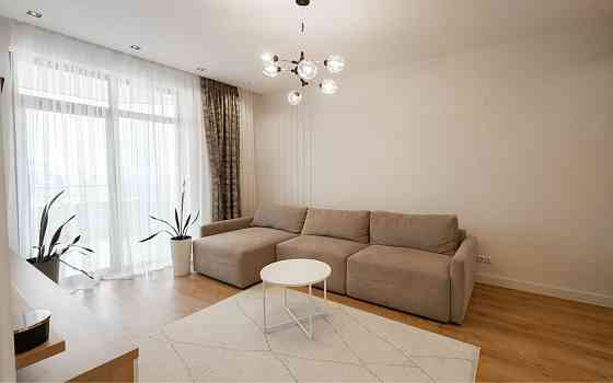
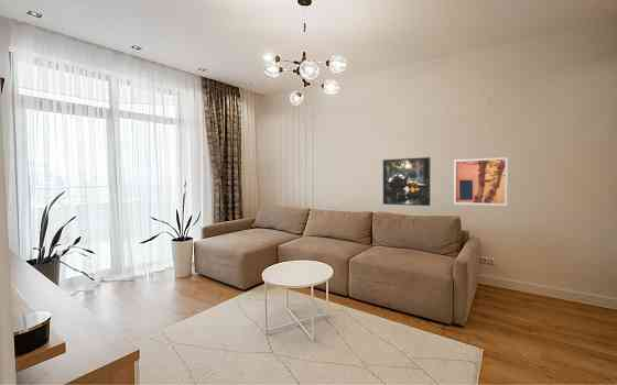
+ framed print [382,156,432,207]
+ wall art [453,156,509,207]
